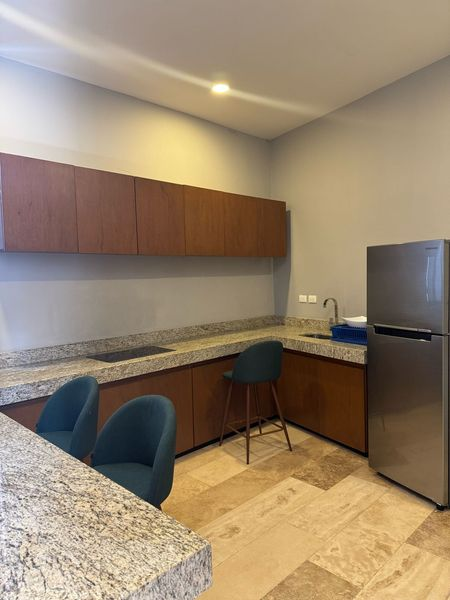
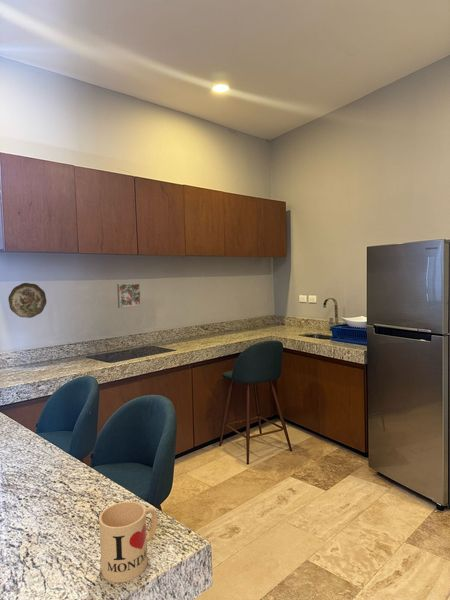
+ decorative tile [116,282,142,309]
+ decorative plate [7,282,48,319]
+ mug [98,500,159,584]
